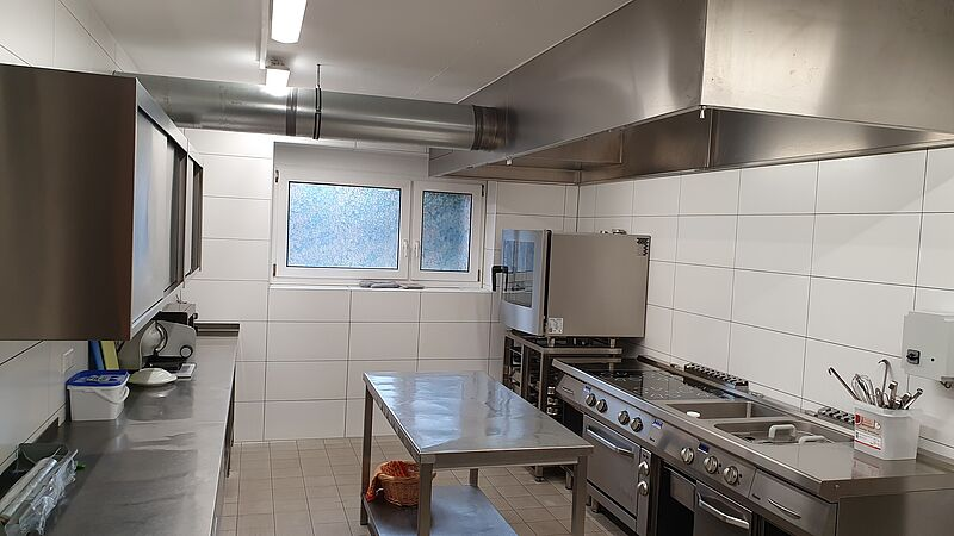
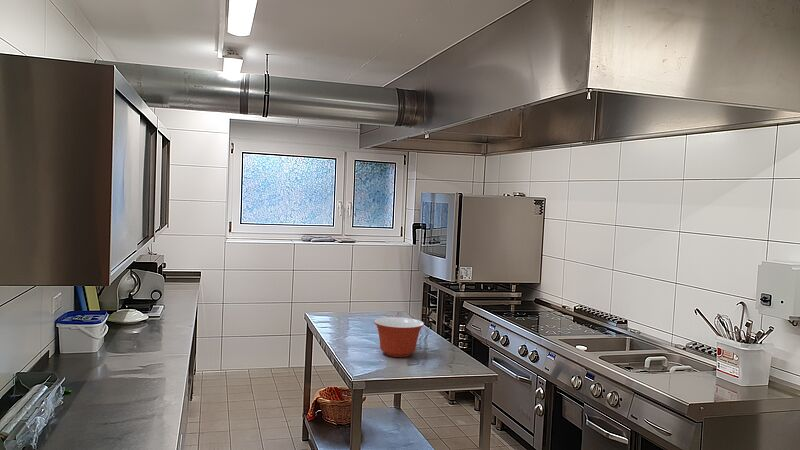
+ mixing bowl [373,316,425,358]
